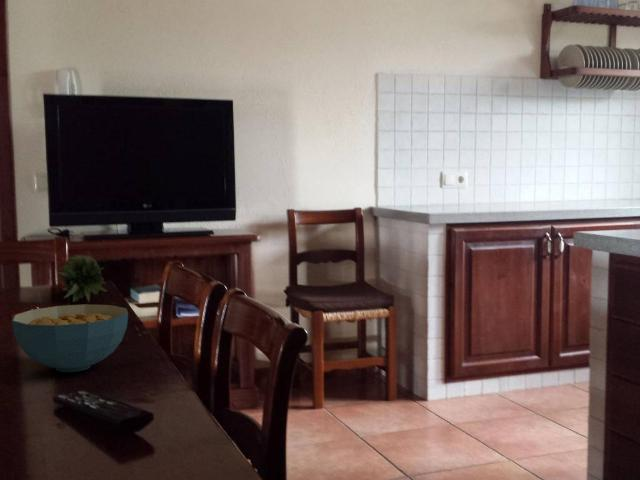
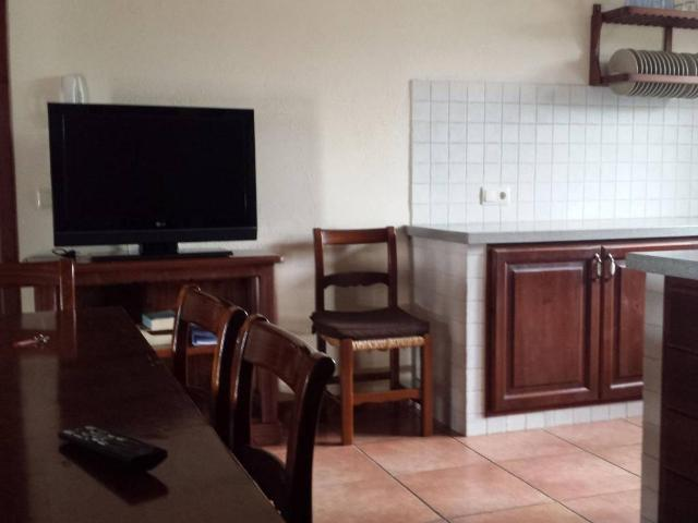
- cereal bowl [11,303,129,373]
- fruit [57,254,107,303]
